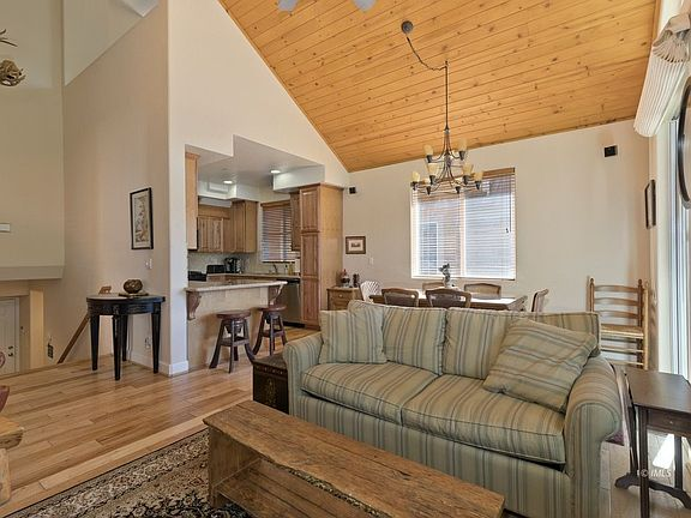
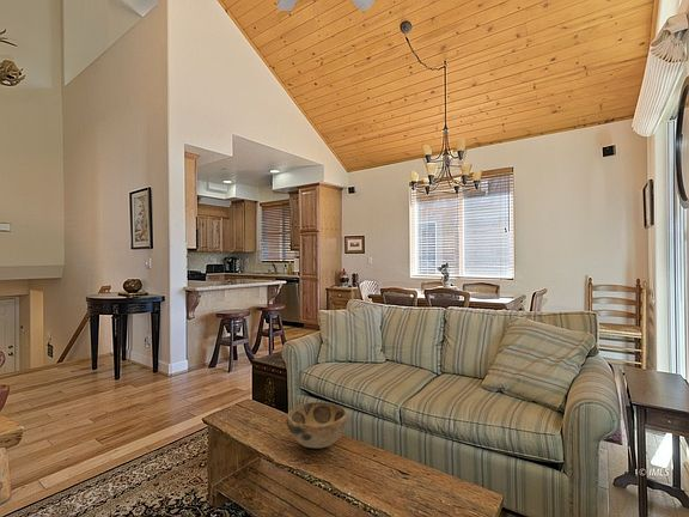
+ decorative bowl [286,401,348,449]
